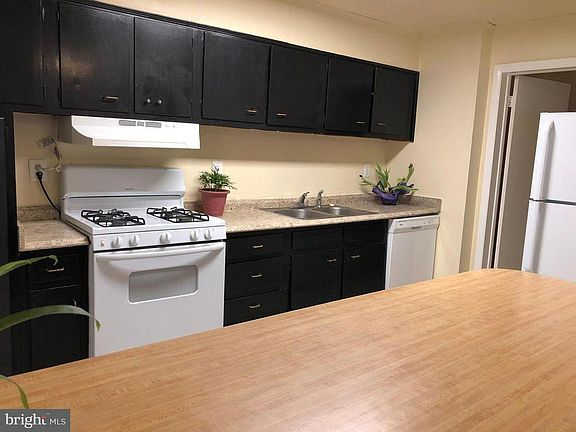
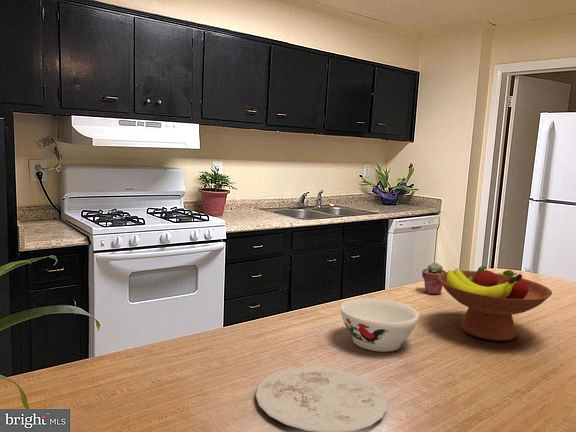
+ potted succulent [421,261,447,295]
+ bowl [339,297,420,353]
+ fruit bowl [438,265,553,342]
+ plate [255,365,388,432]
